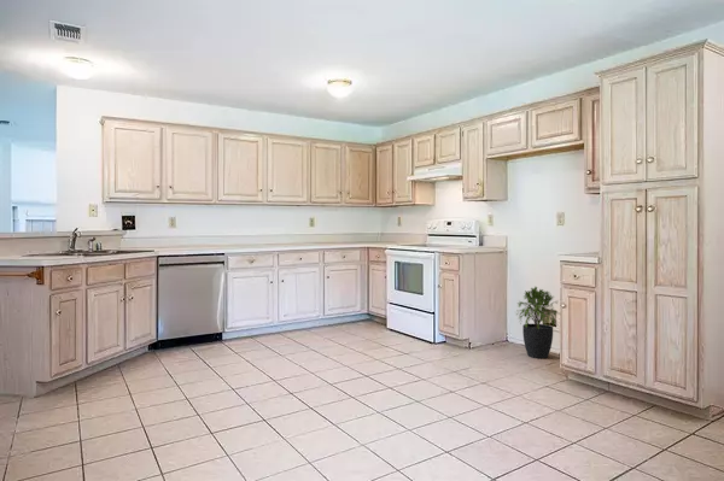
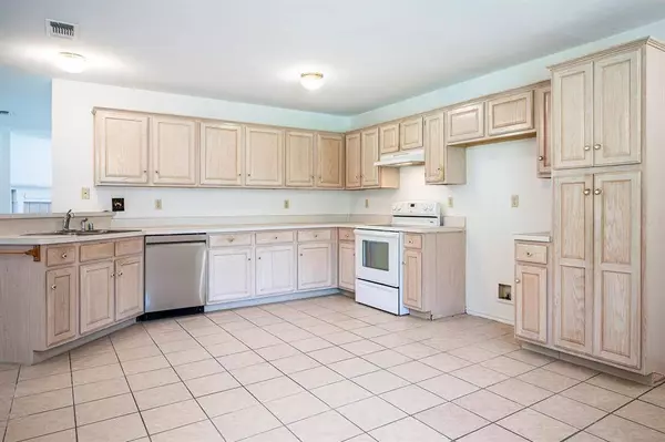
- potted plant [514,286,560,359]
